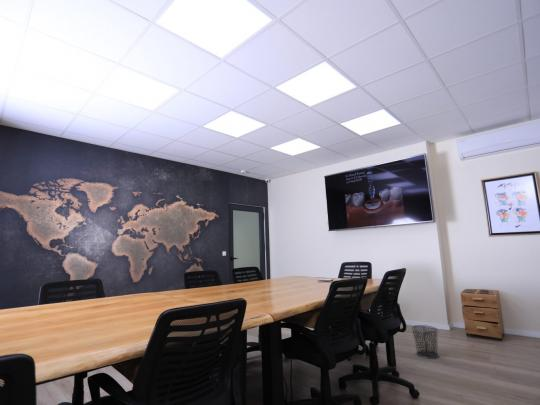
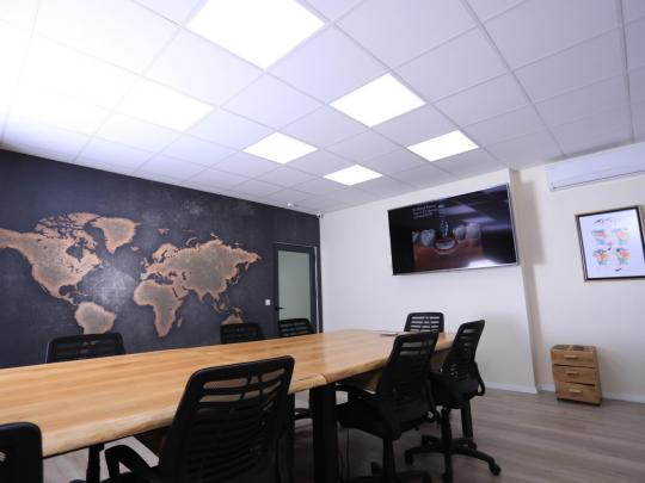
- waste bin [411,324,440,360]
